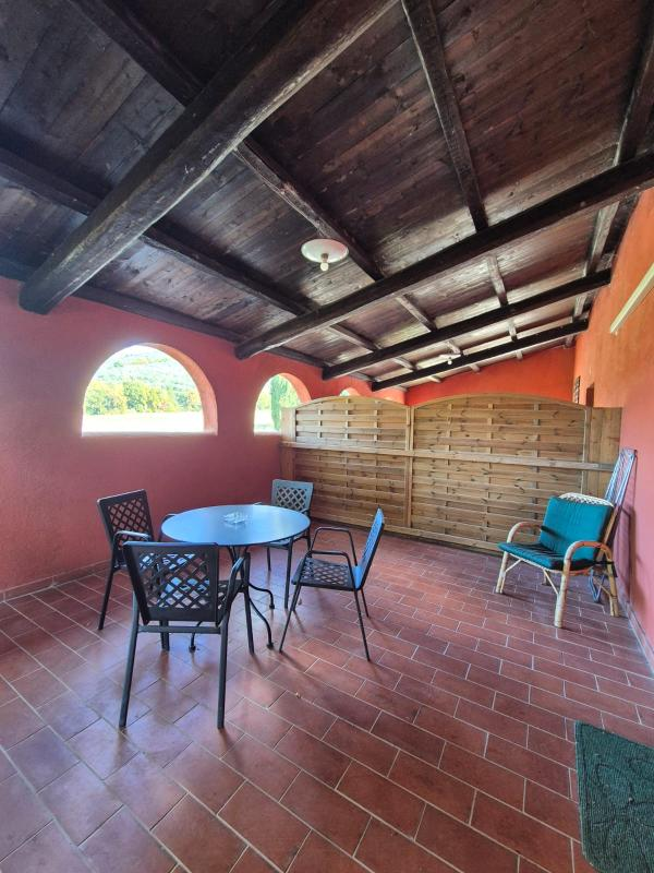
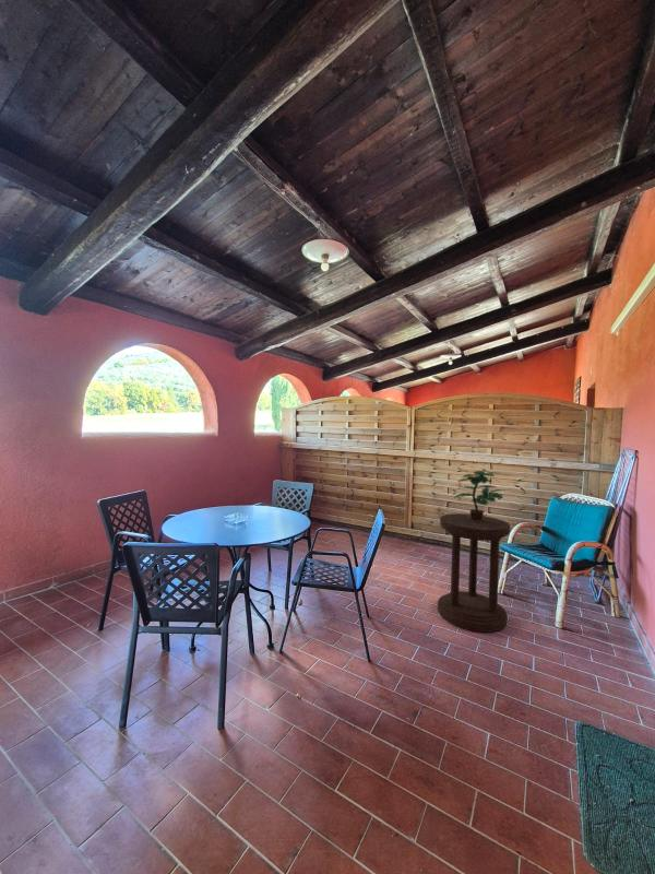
+ potted plant [452,470,511,522]
+ side table [437,512,511,634]
